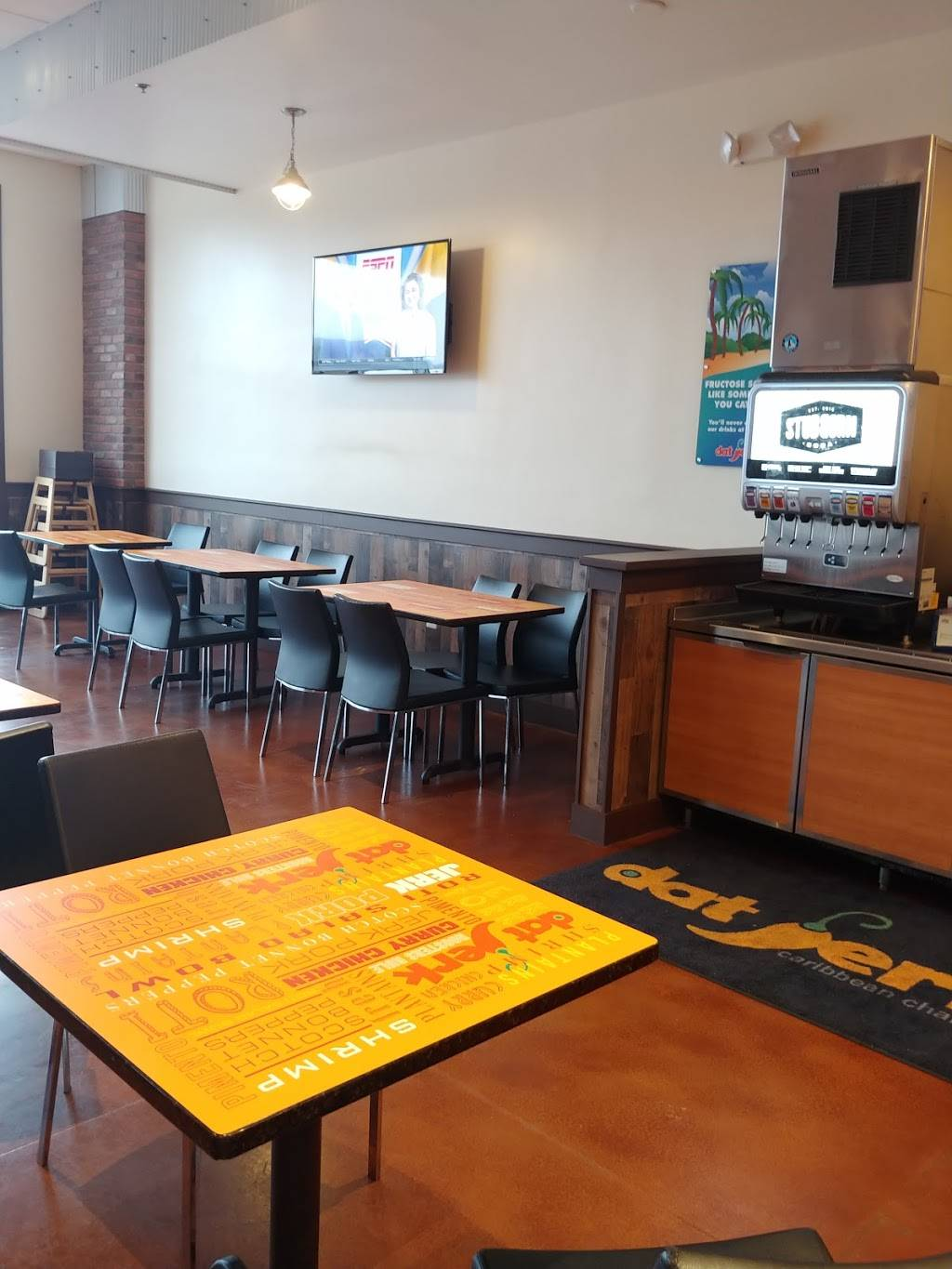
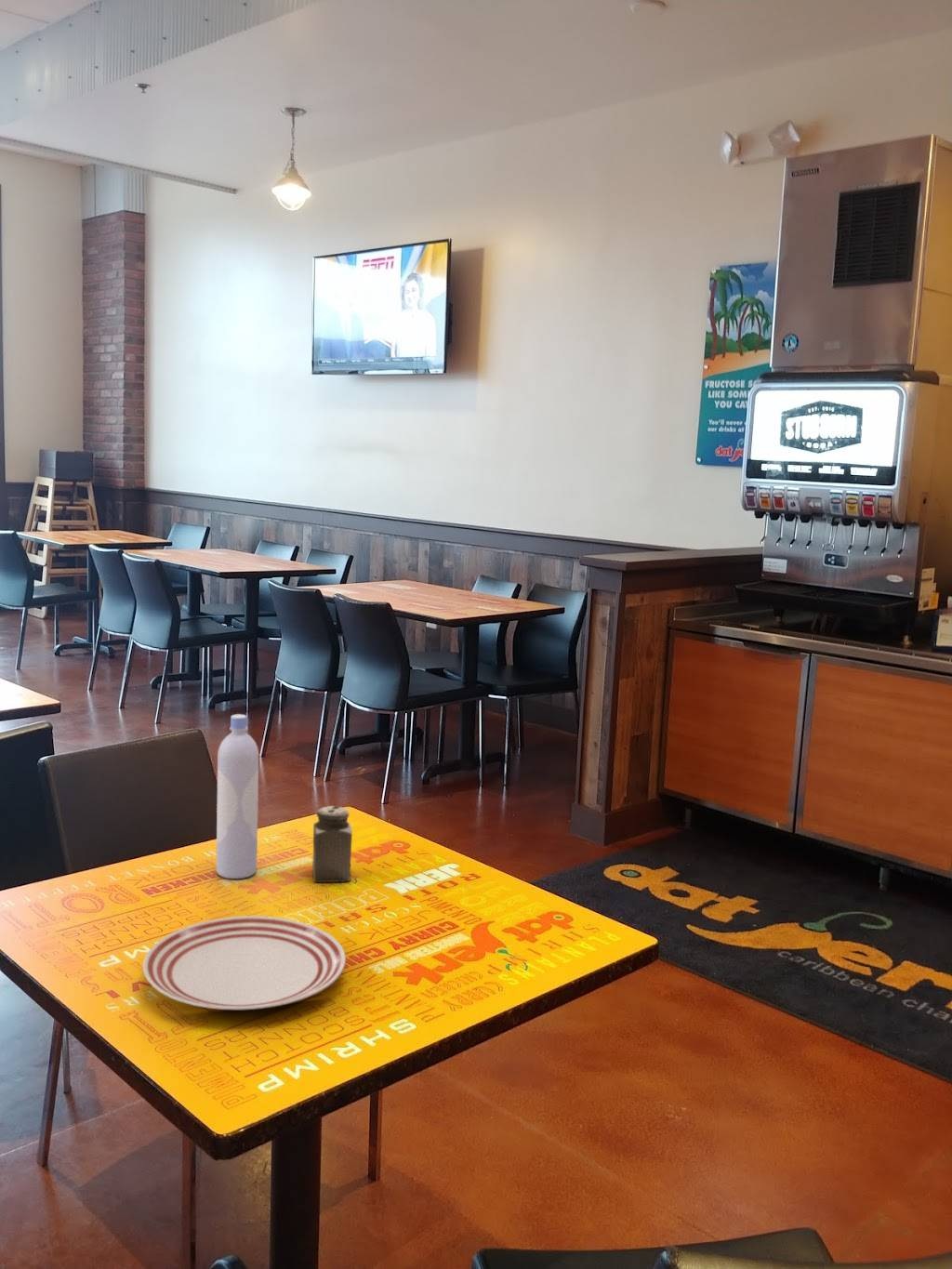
+ dinner plate [142,915,347,1011]
+ salt shaker [311,805,353,883]
+ bottle [216,713,259,879]
